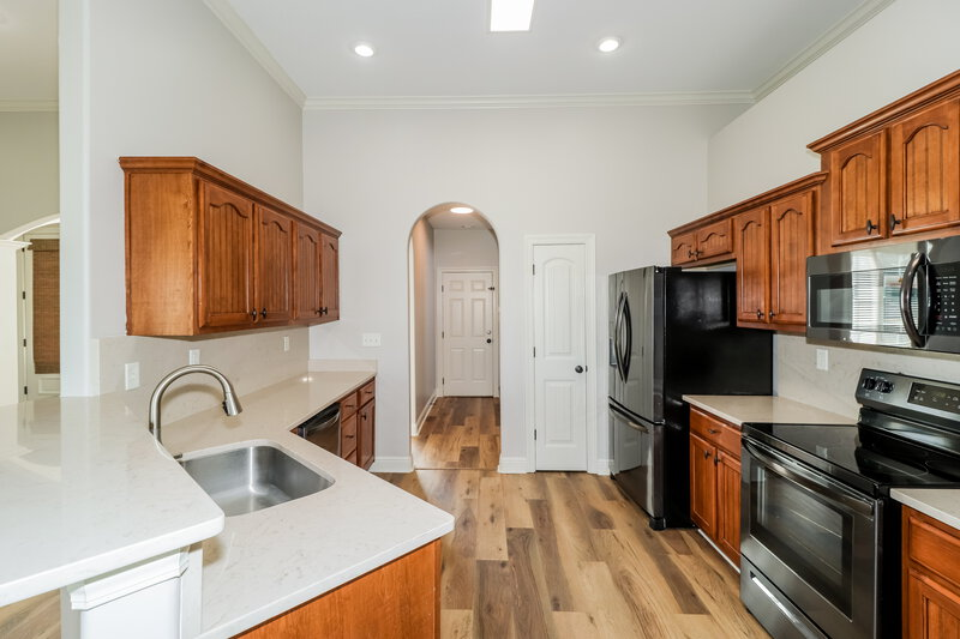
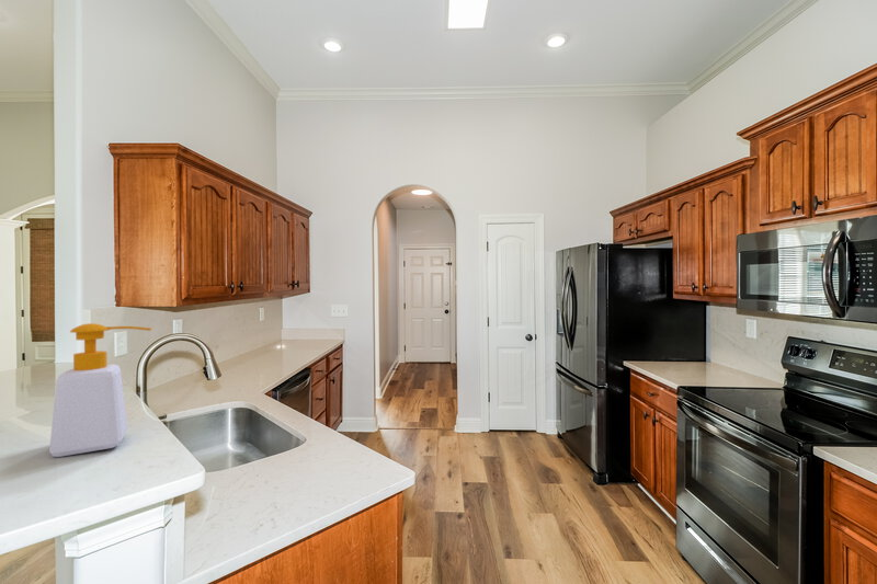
+ soap bottle [48,322,152,458]
